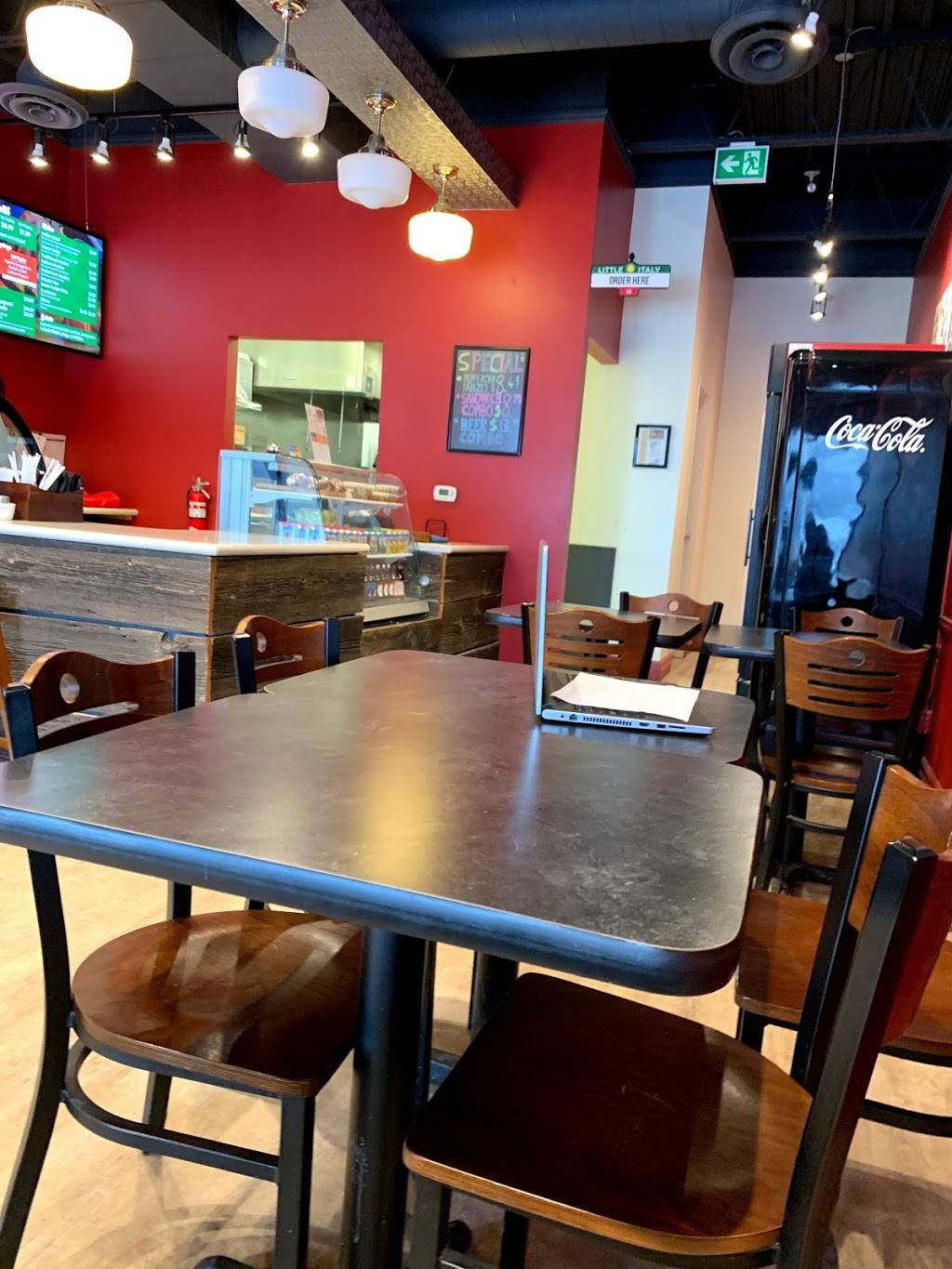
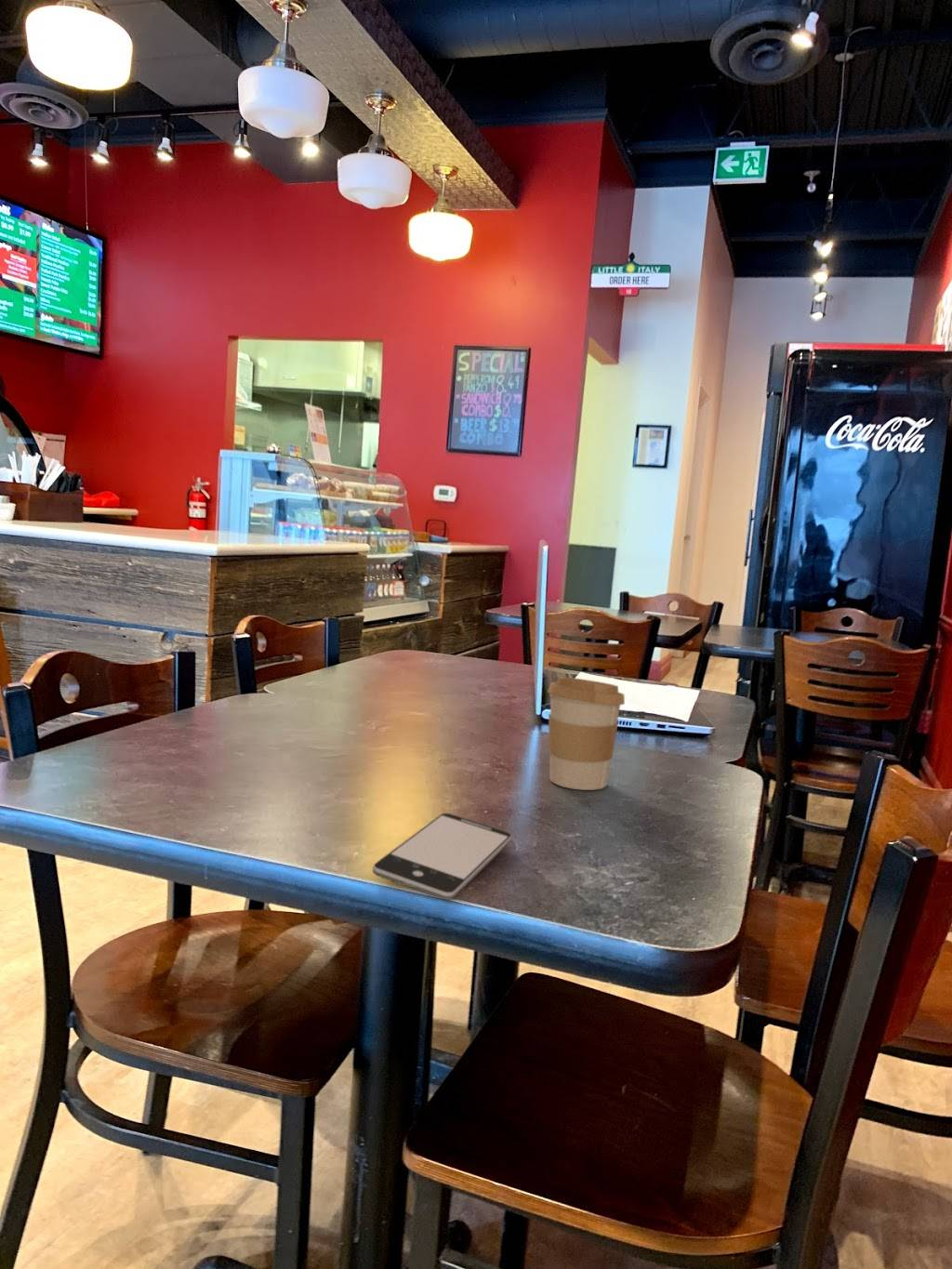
+ smartphone [372,813,512,901]
+ coffee cup [547,676,626,791]
